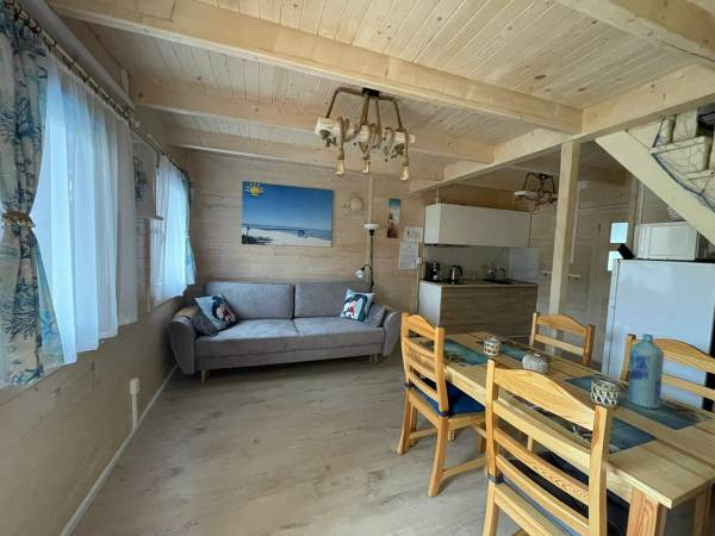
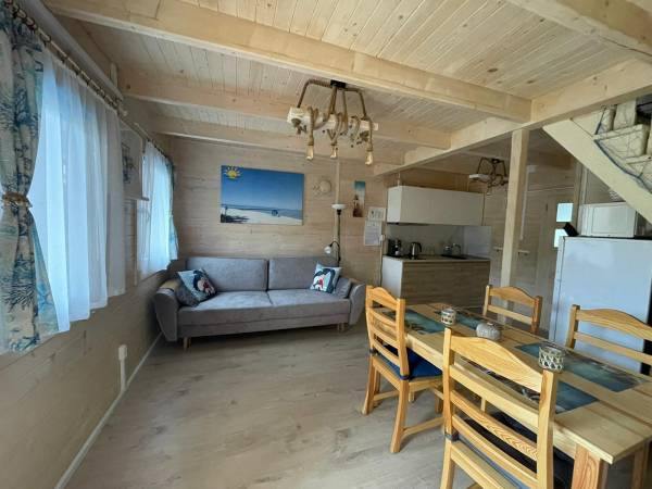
- bottle [626,334,665,410]
